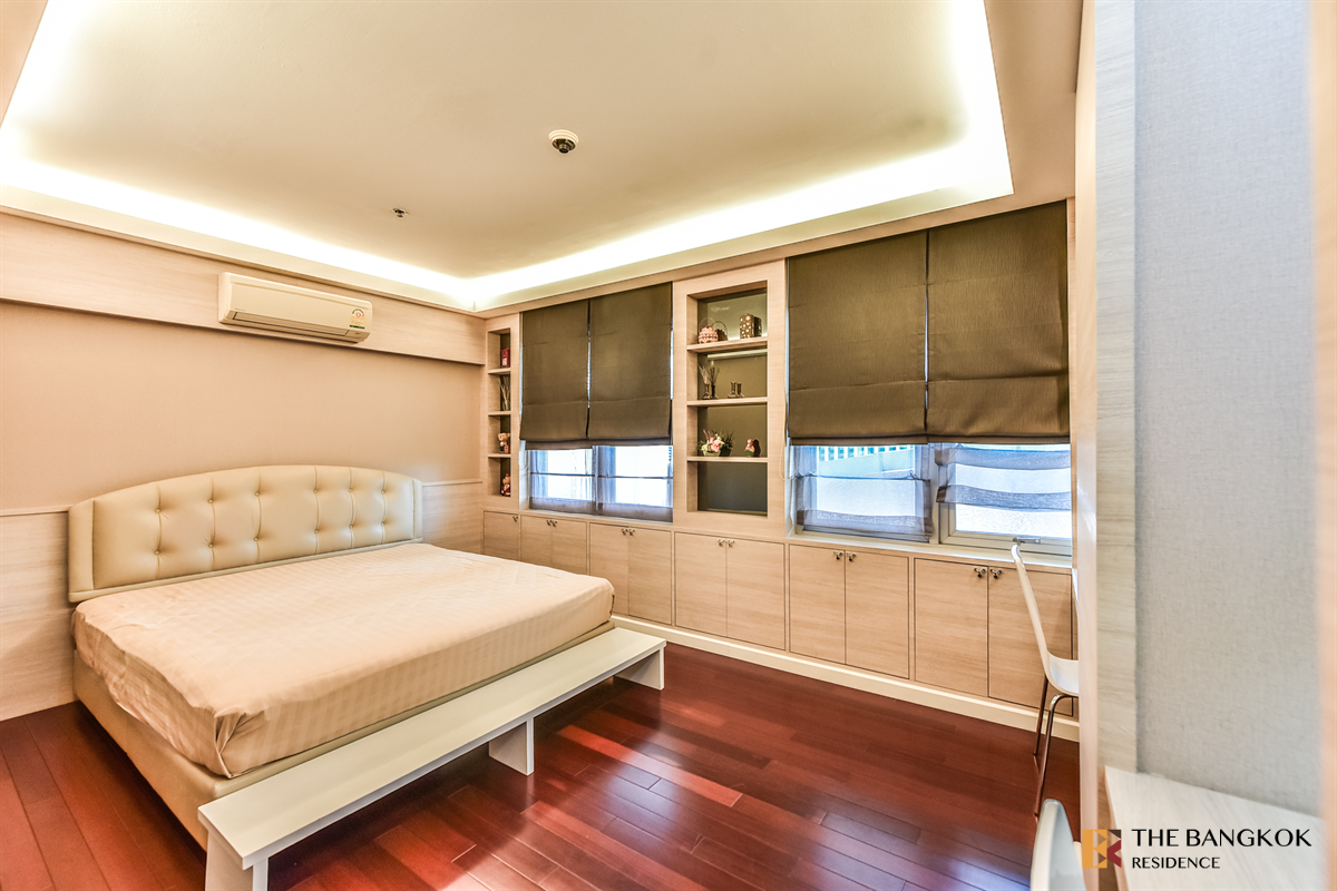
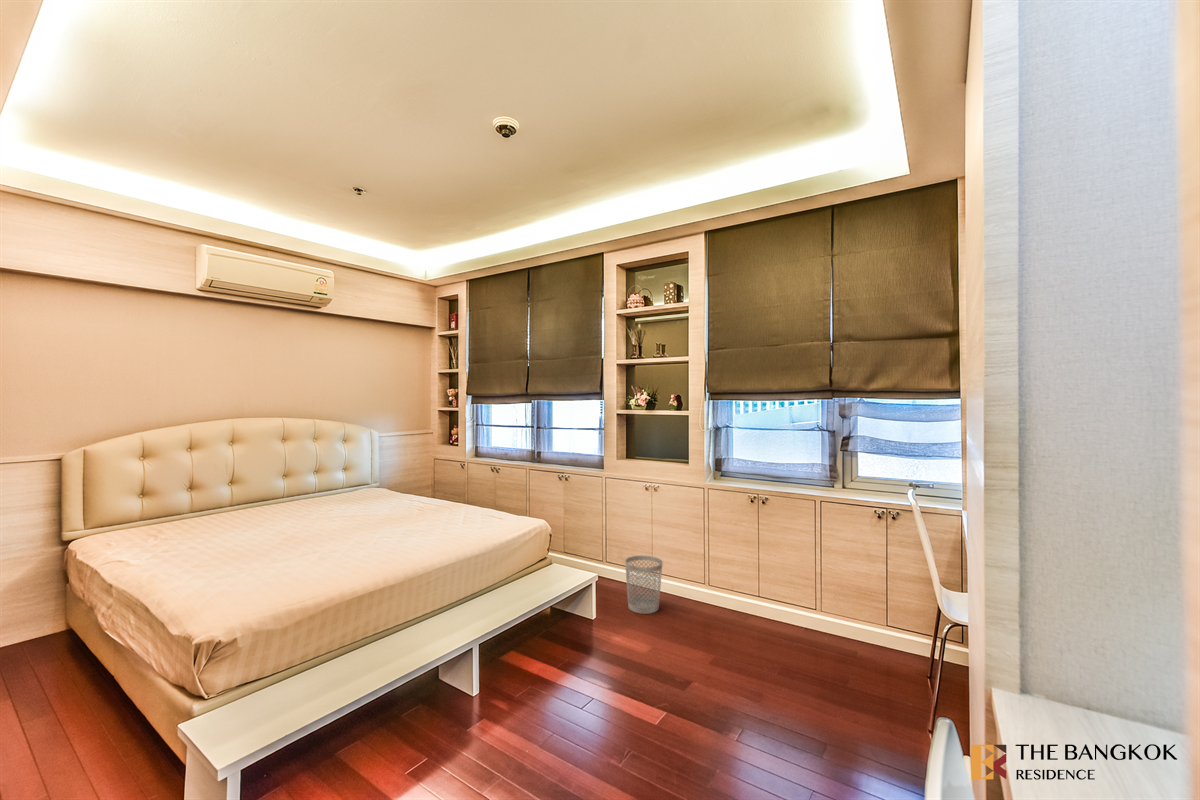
+ wastebasket [624,554,664,615]
